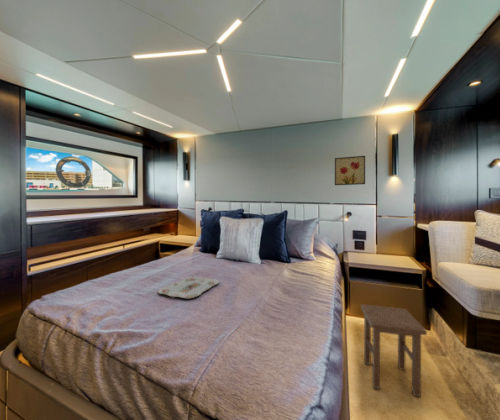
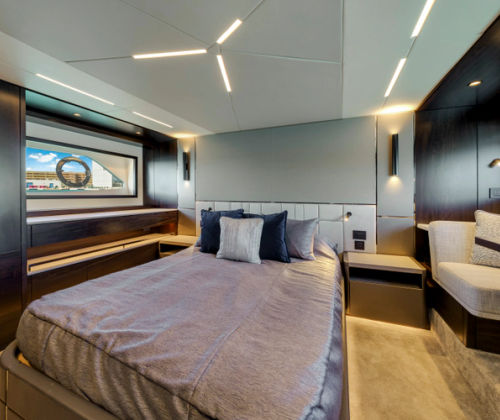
- serving tray [157,276,220,299]
- wall art [334,155,366,186]
- stool [360,303,428,398]
